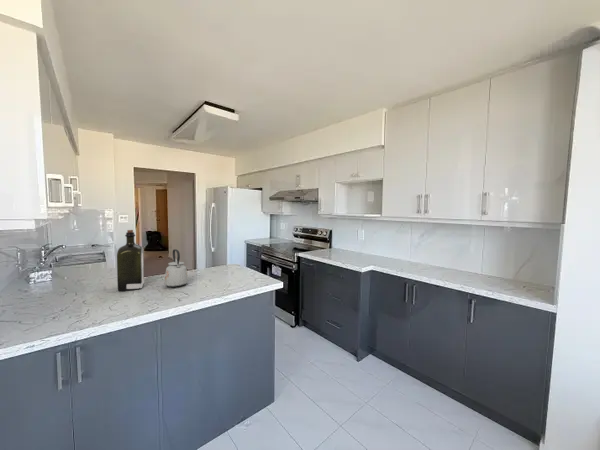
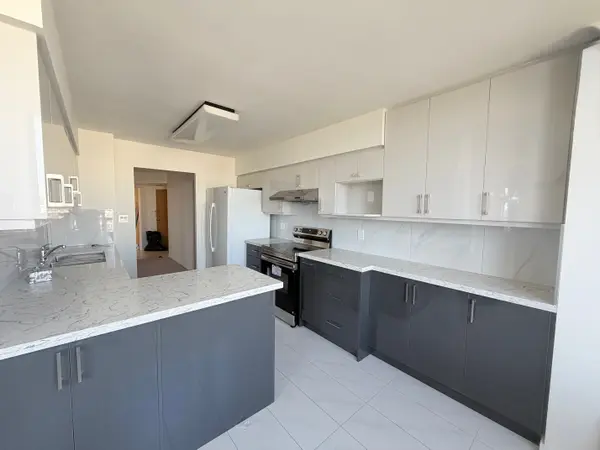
- kettle [163,248,189,288]
- liquor [116,229,145,292]
